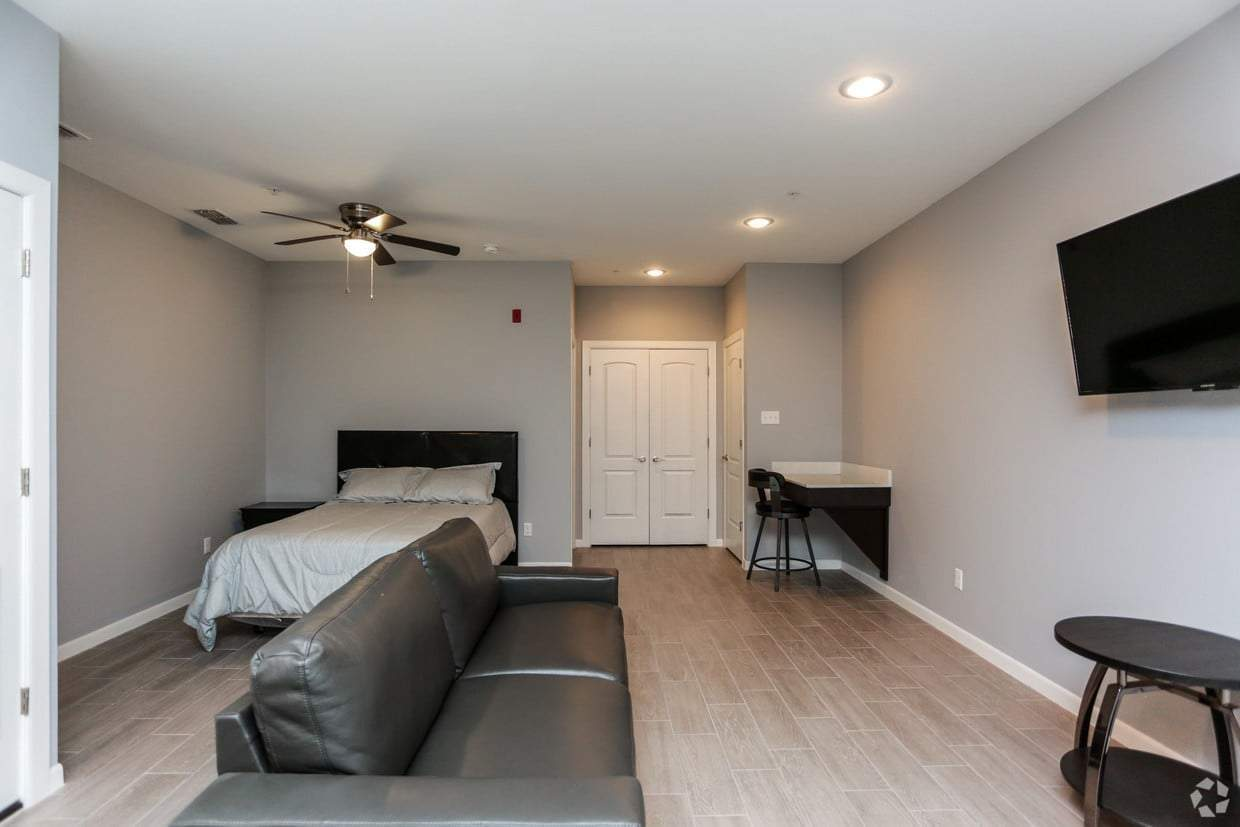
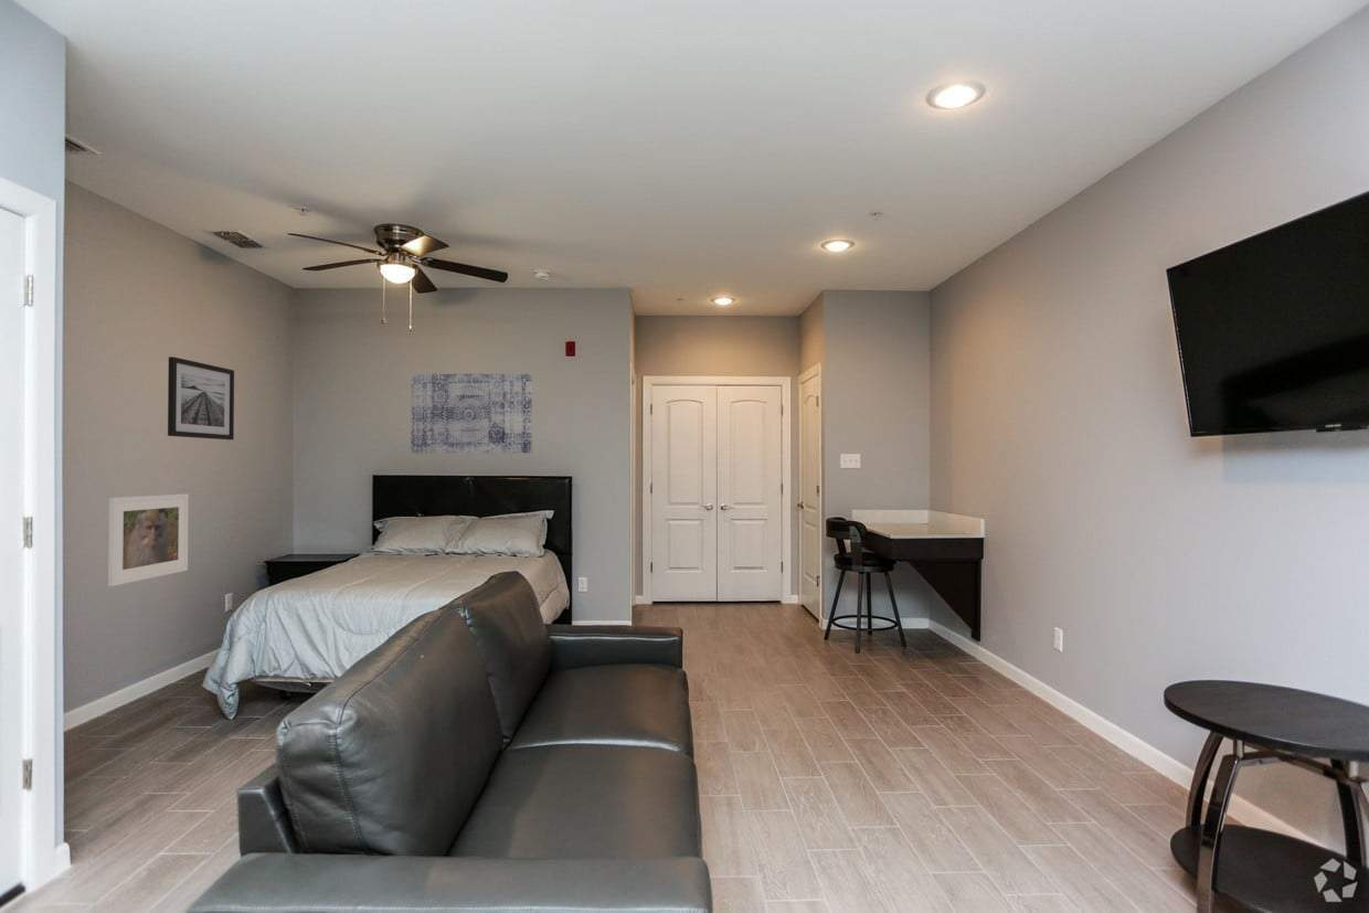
+ wall art [167,355,235,440]
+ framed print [107,492,190,587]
+ wall art [410,373,533,454]
